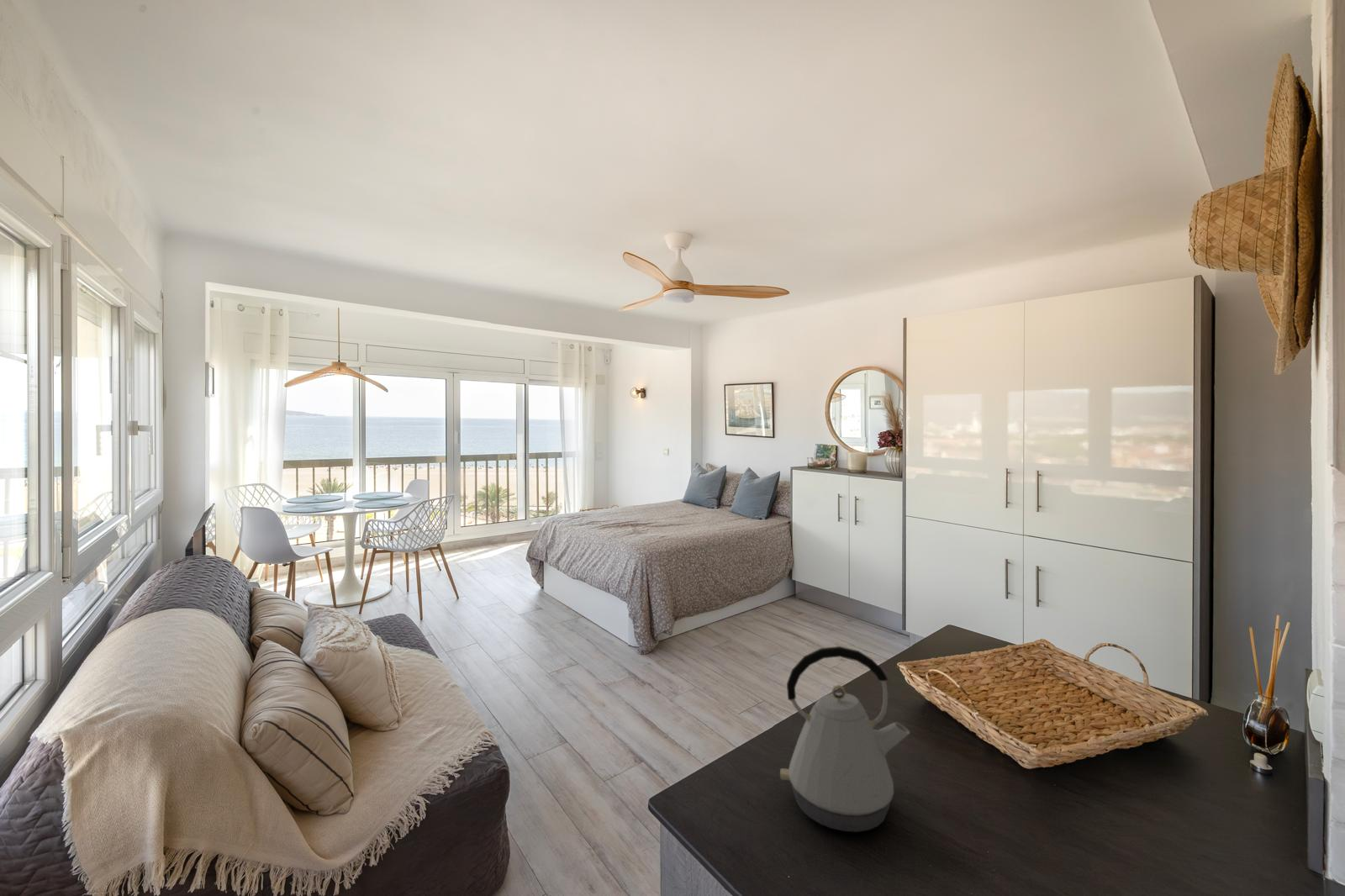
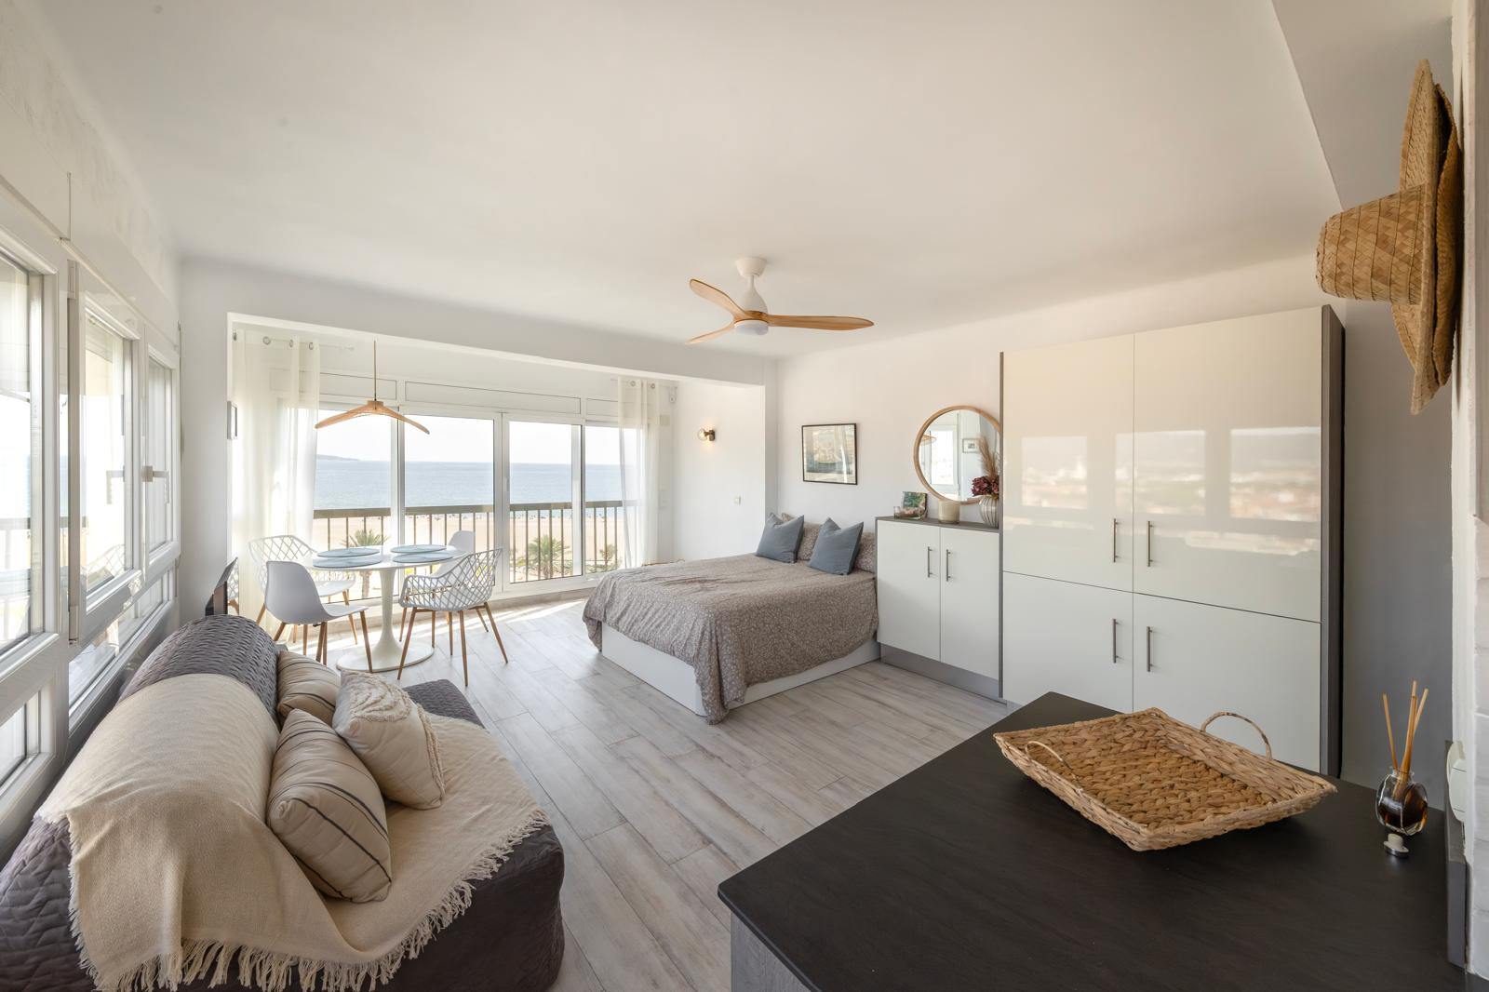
- kettle [779,646,910,833]
